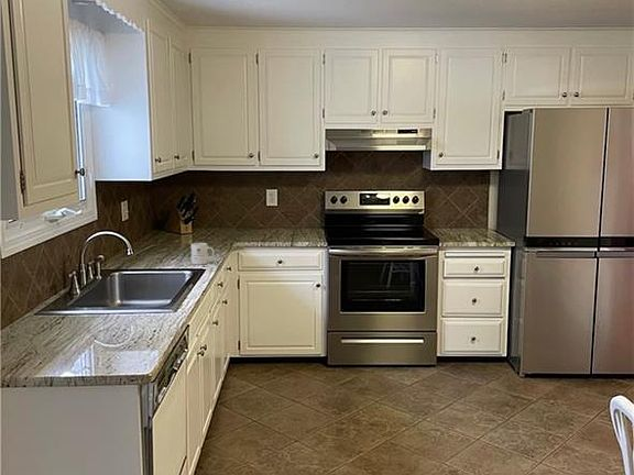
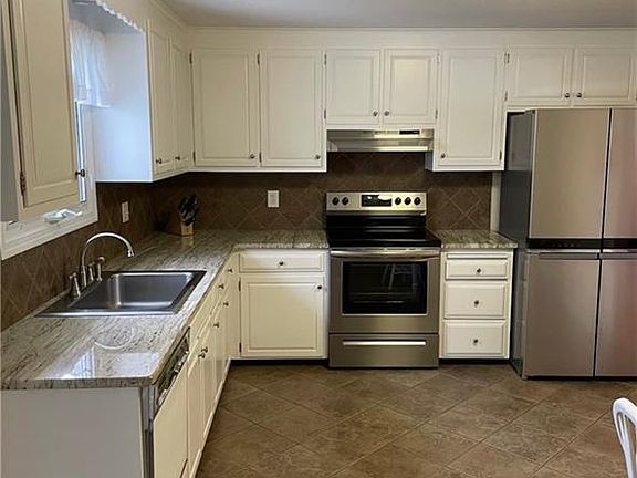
- mug [190,242,215,266]
